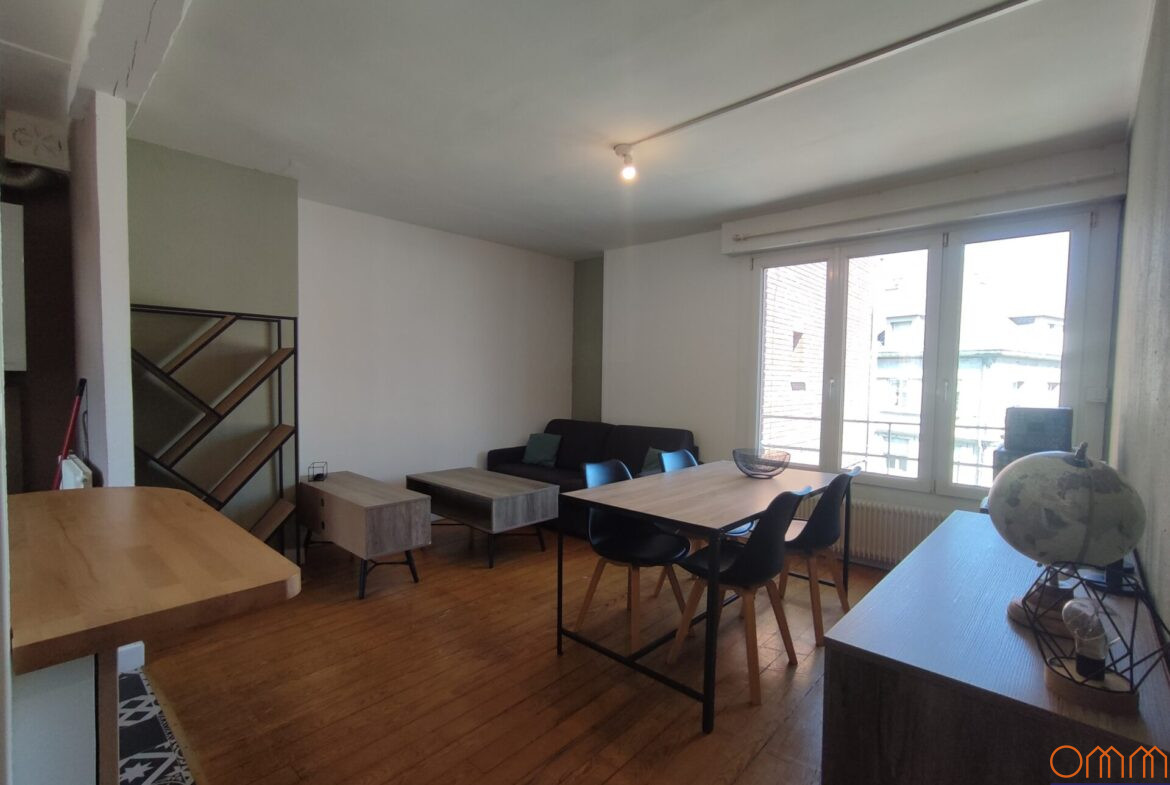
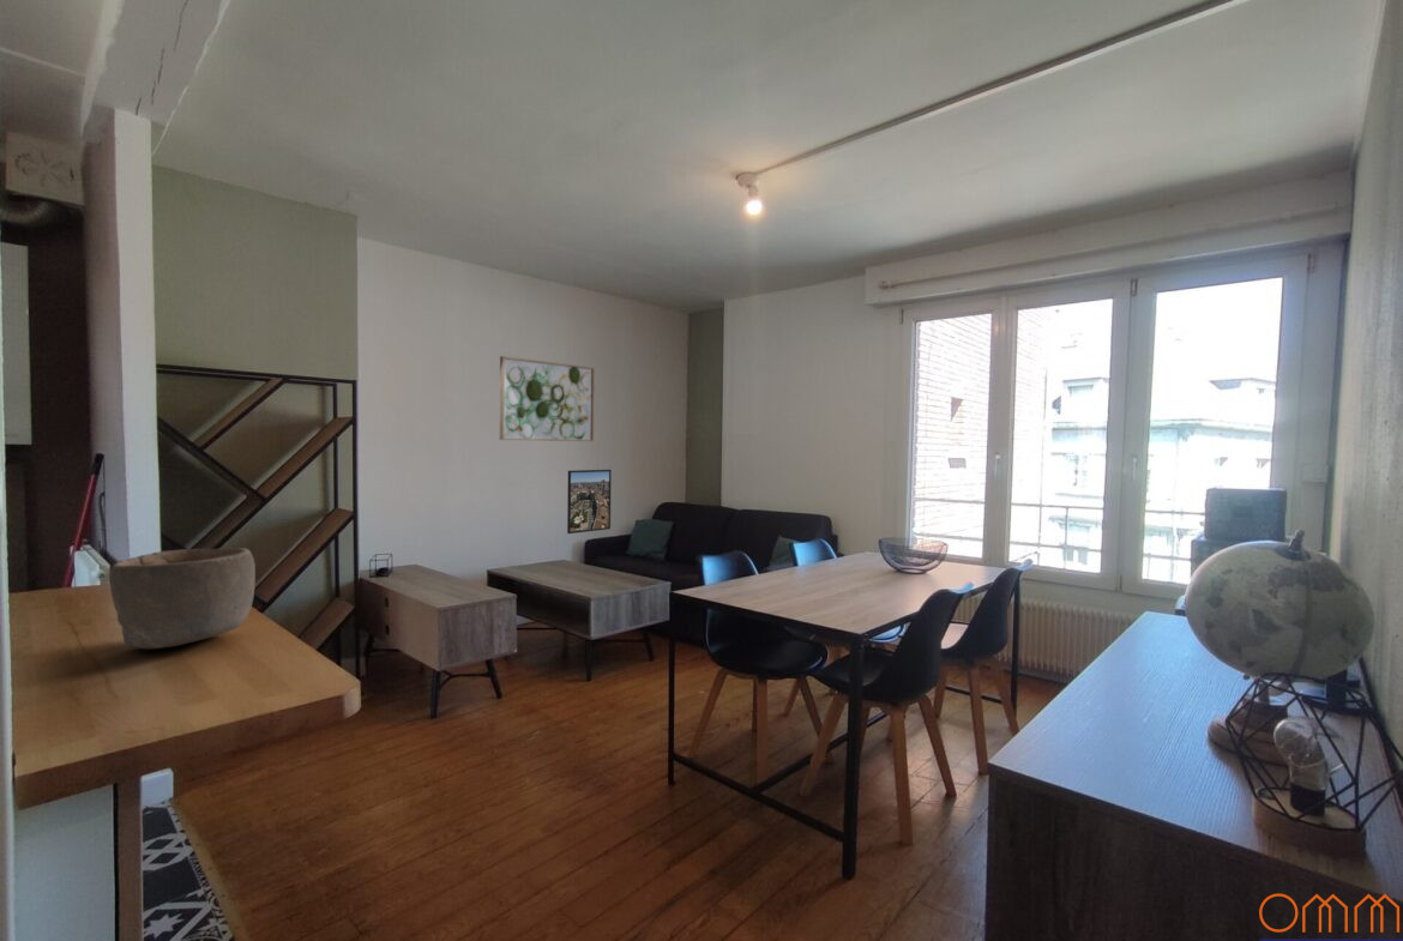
+ wall art [499,355,596,442]
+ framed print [566,469,613,535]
+ bowl [108,547,257,650]
